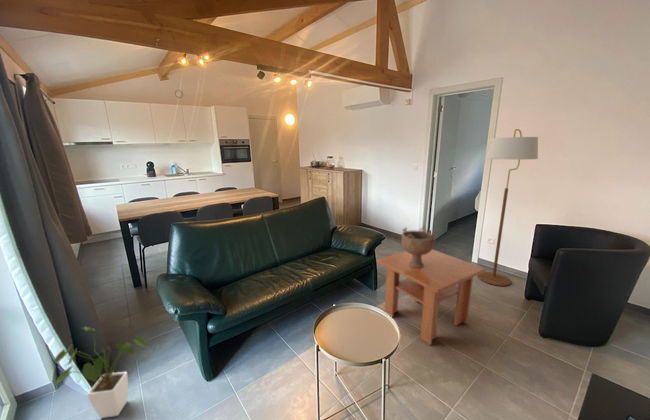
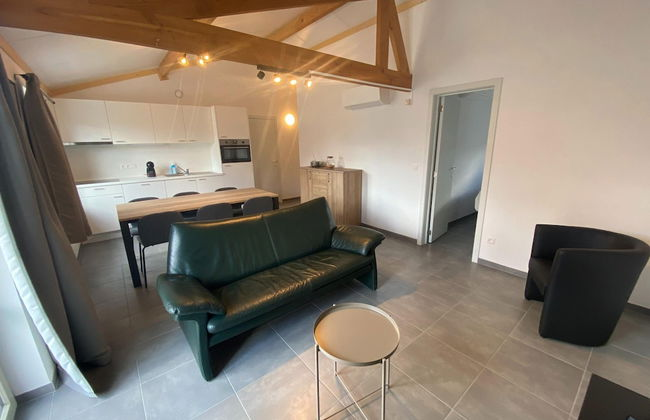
- house plant [52,326,148,419]
- coffee table [376,249,487,346]
- floor lamp [477,128,539,287]
- decorative bowl [400,225,437,267]
